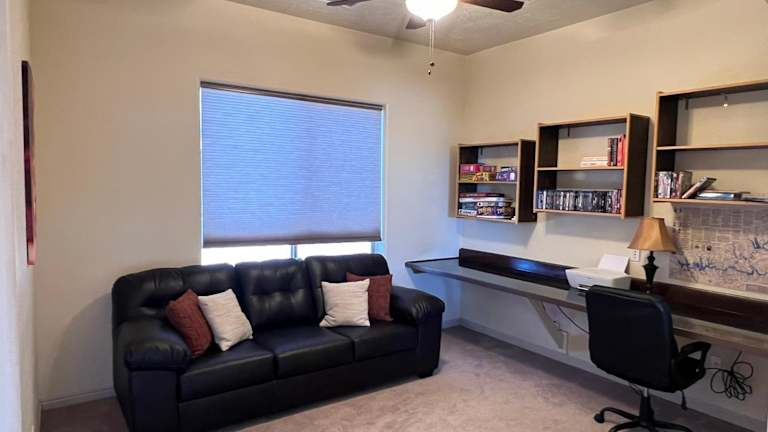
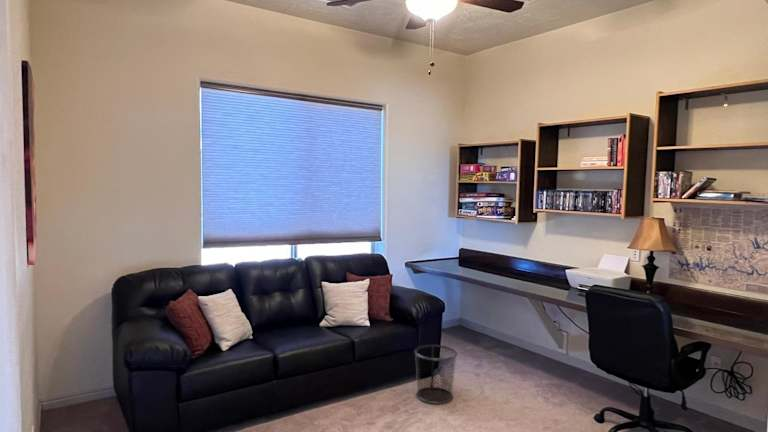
+ waste bin [413,344,458,405]
